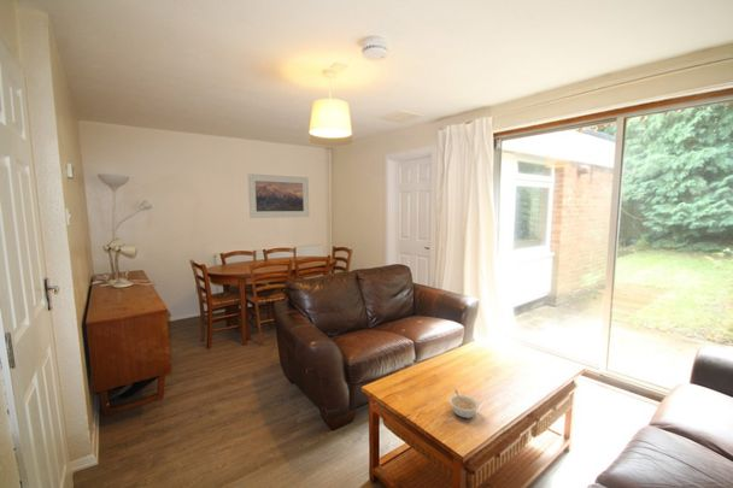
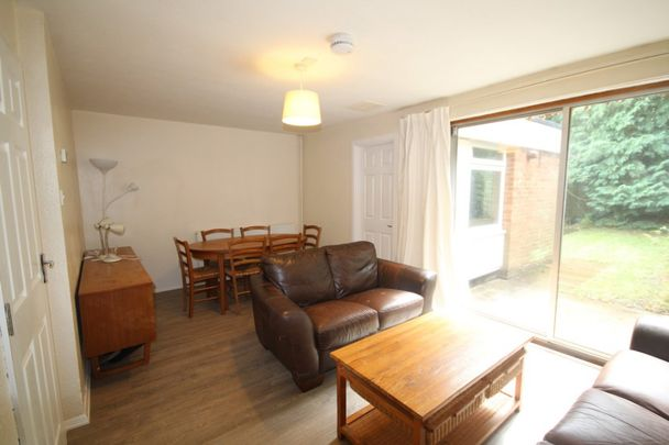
- legume [447,388,480,419]
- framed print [247,172,310,219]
